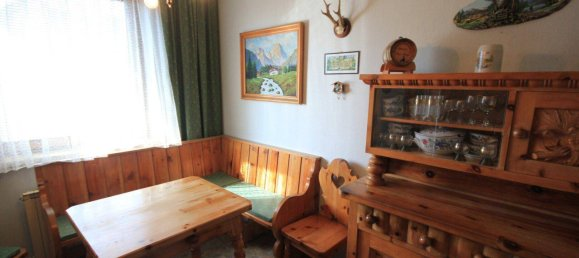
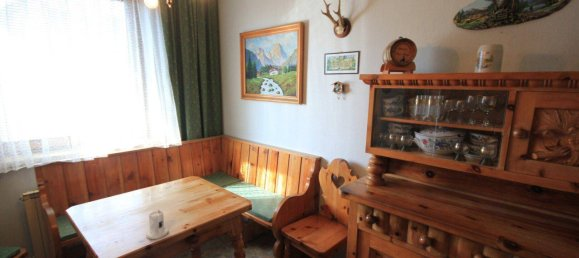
+ candle [146,209,169,240]
